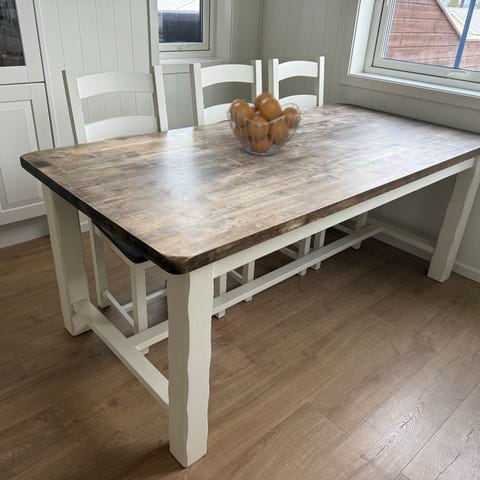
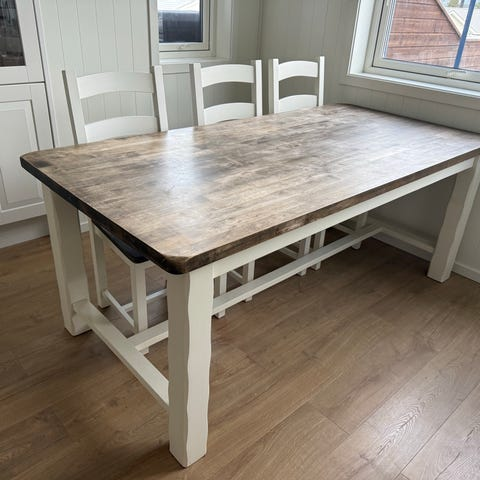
- fruit basket [226,91,303,157]
